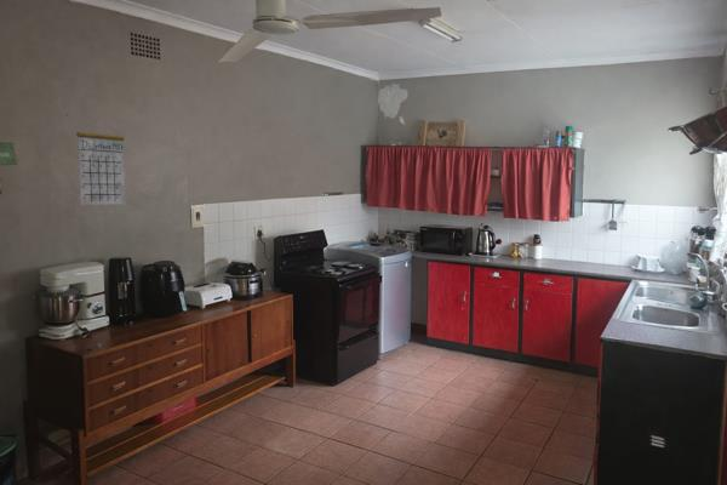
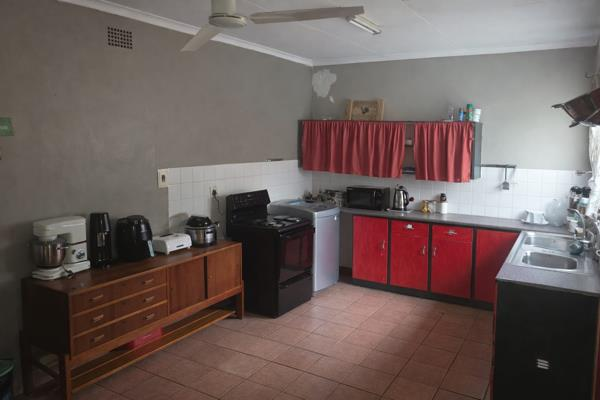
- calendar [75,116,126,206]
